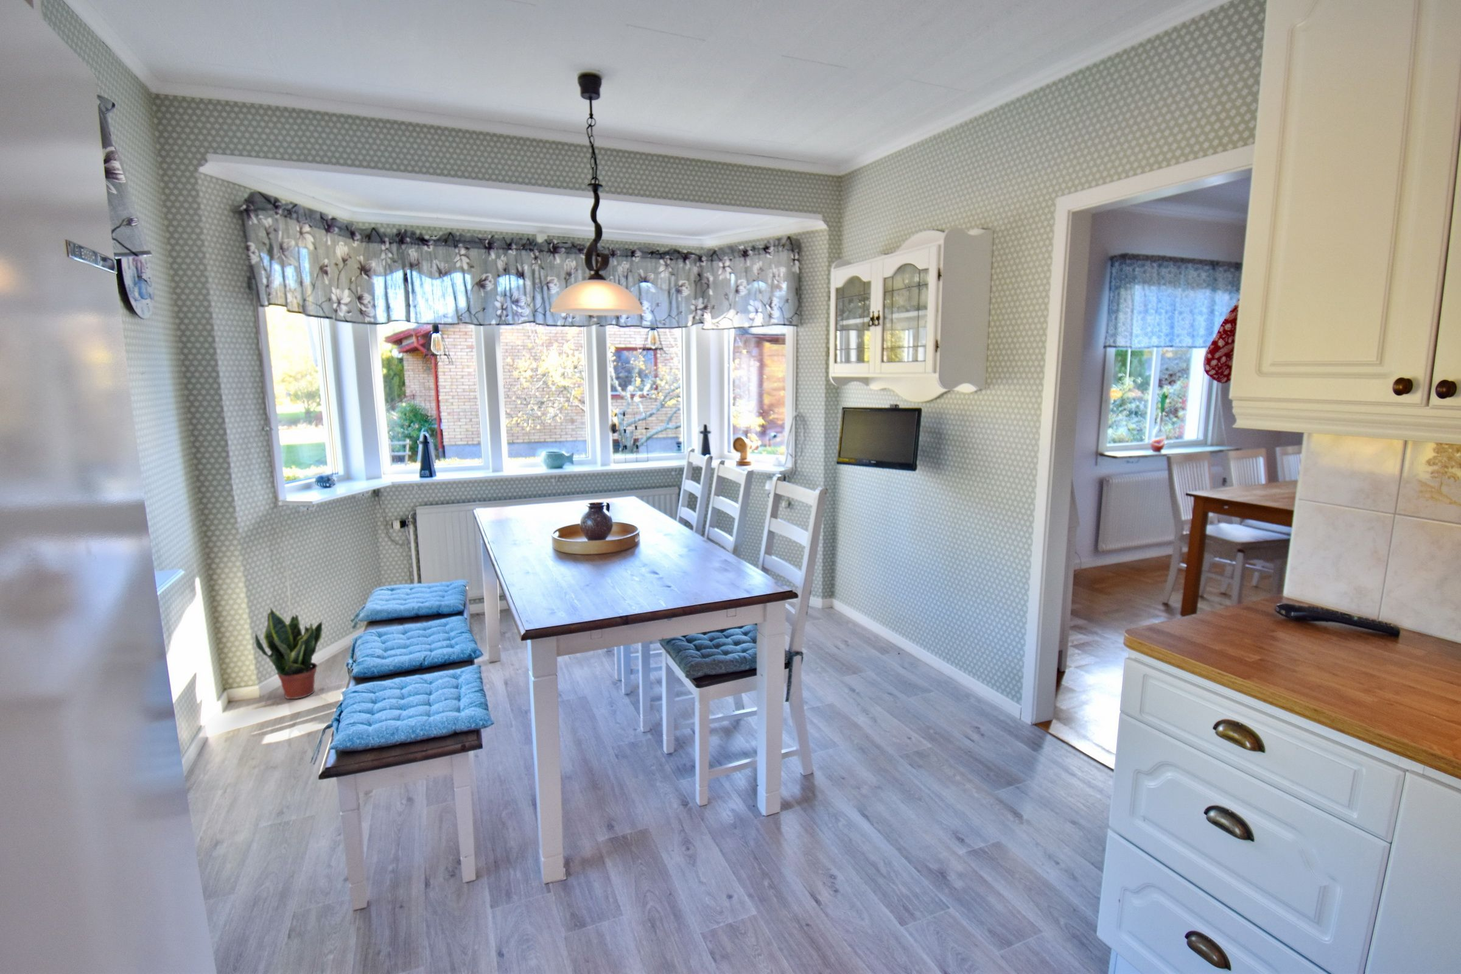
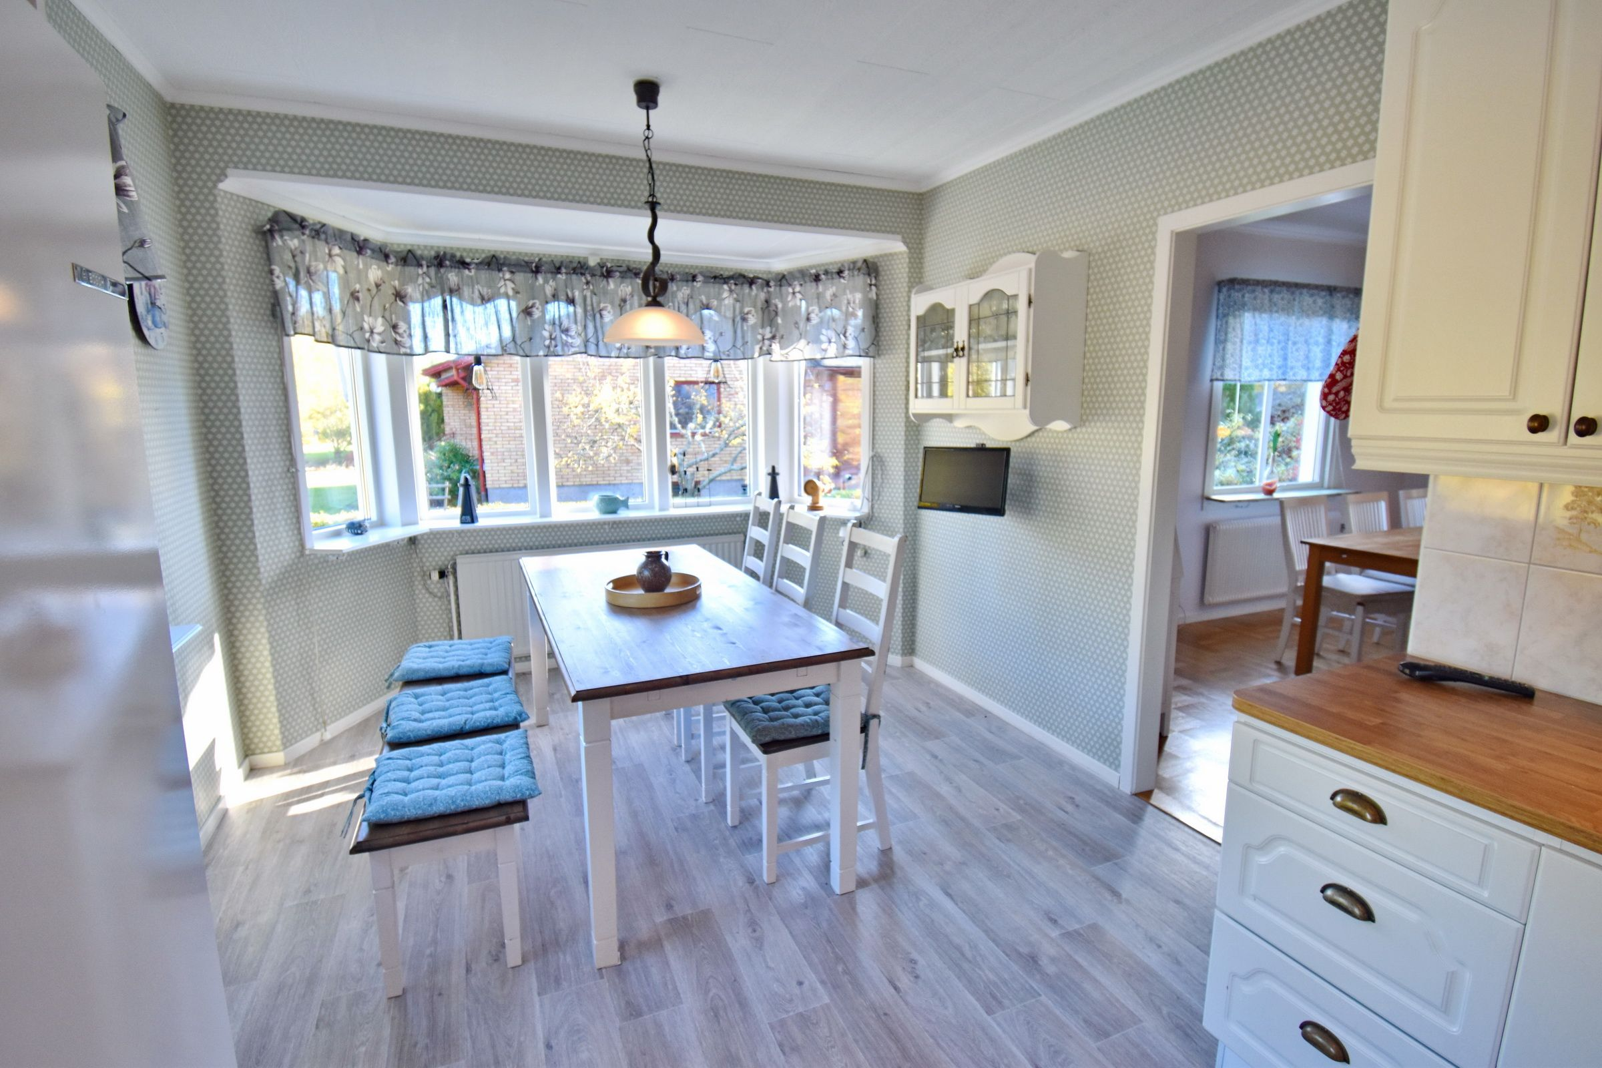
- potted plant [254,607,324,699]
